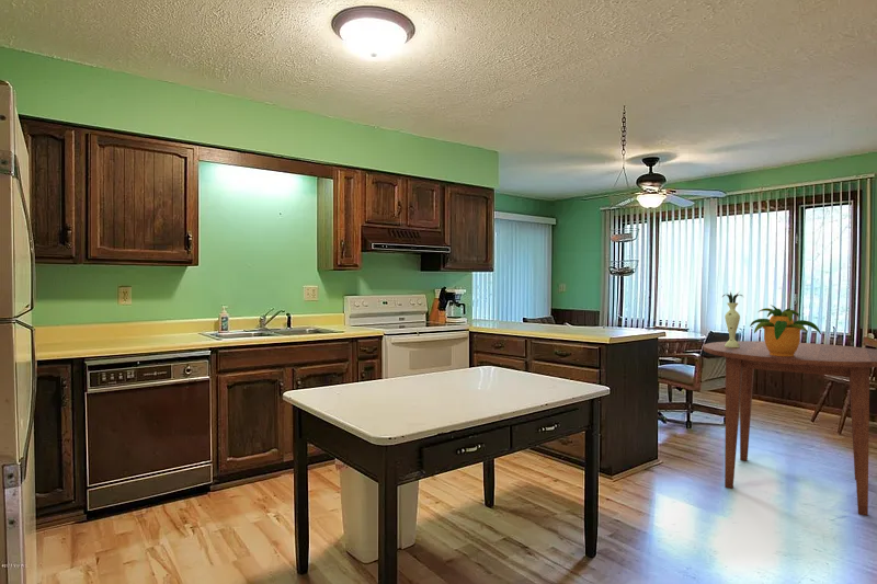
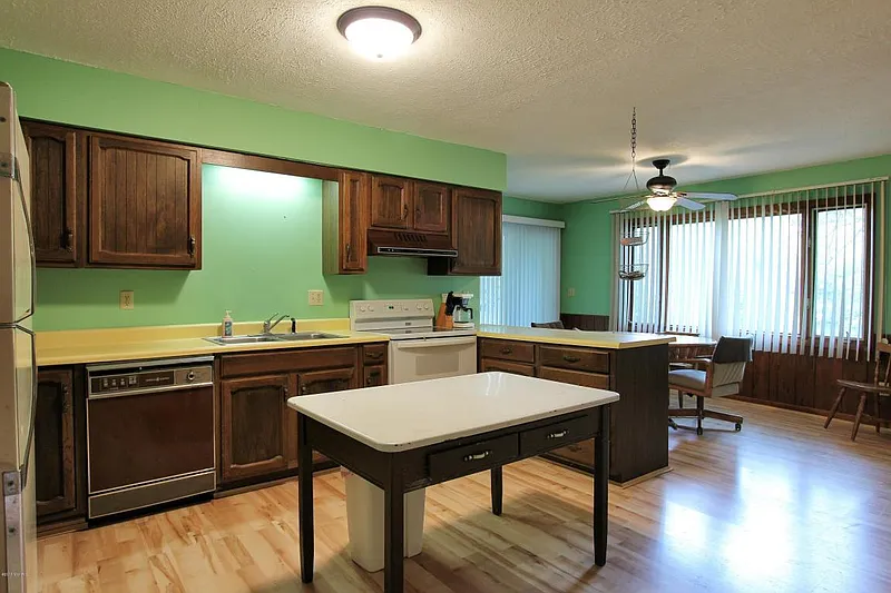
- potted plant [749,304,823,356]
- dining table [703,340,877,517]
- vase [720,290,744,347]
